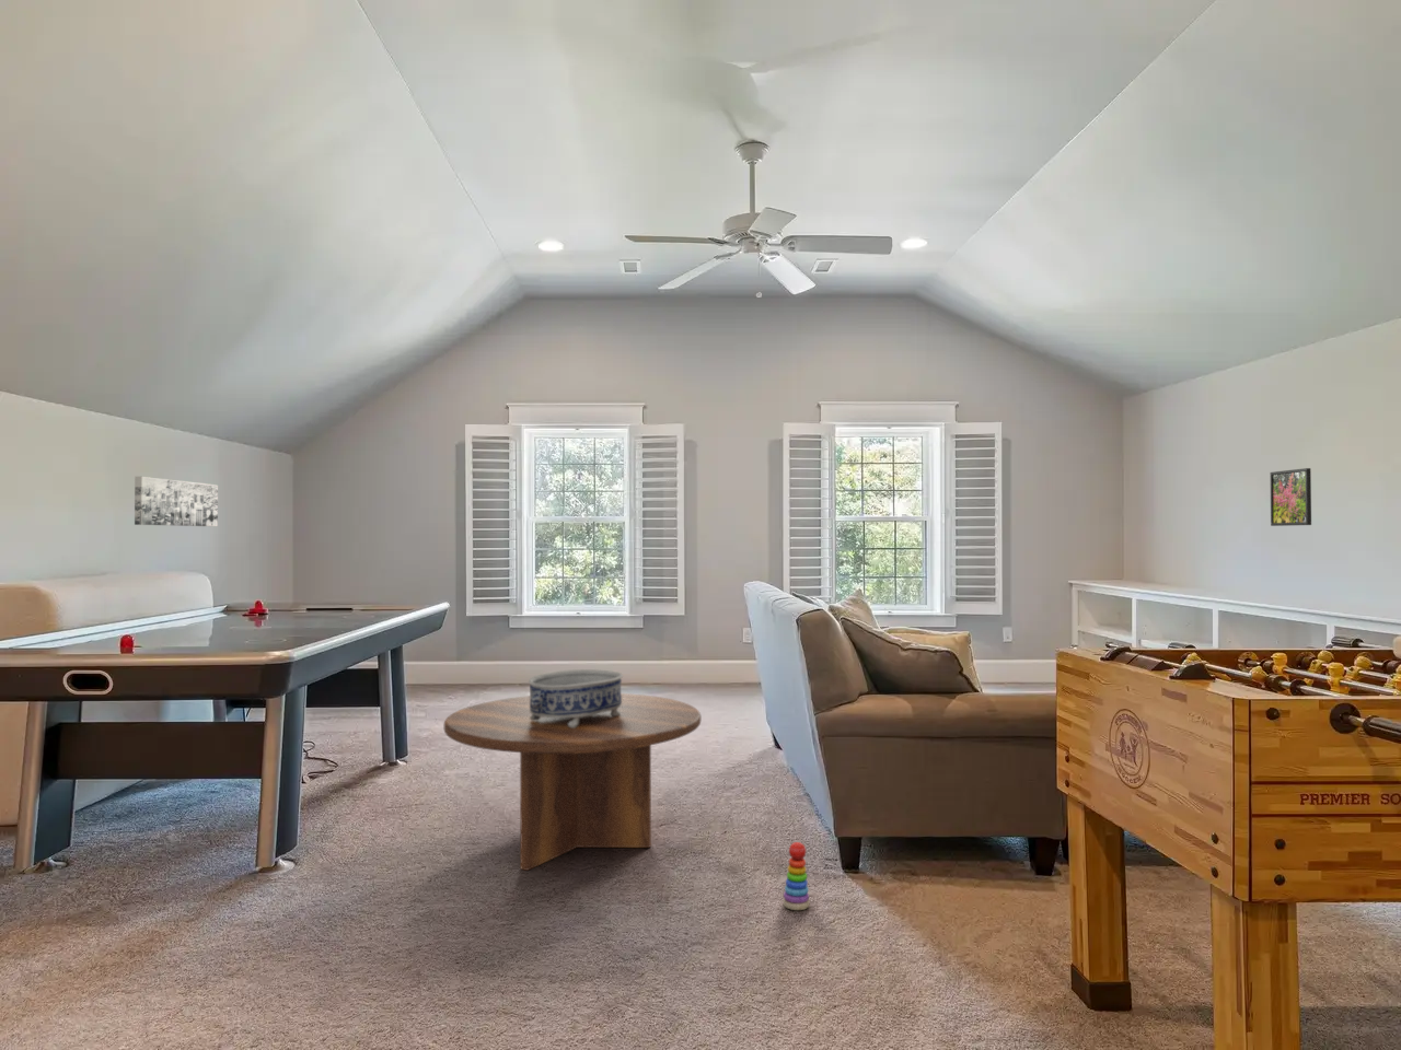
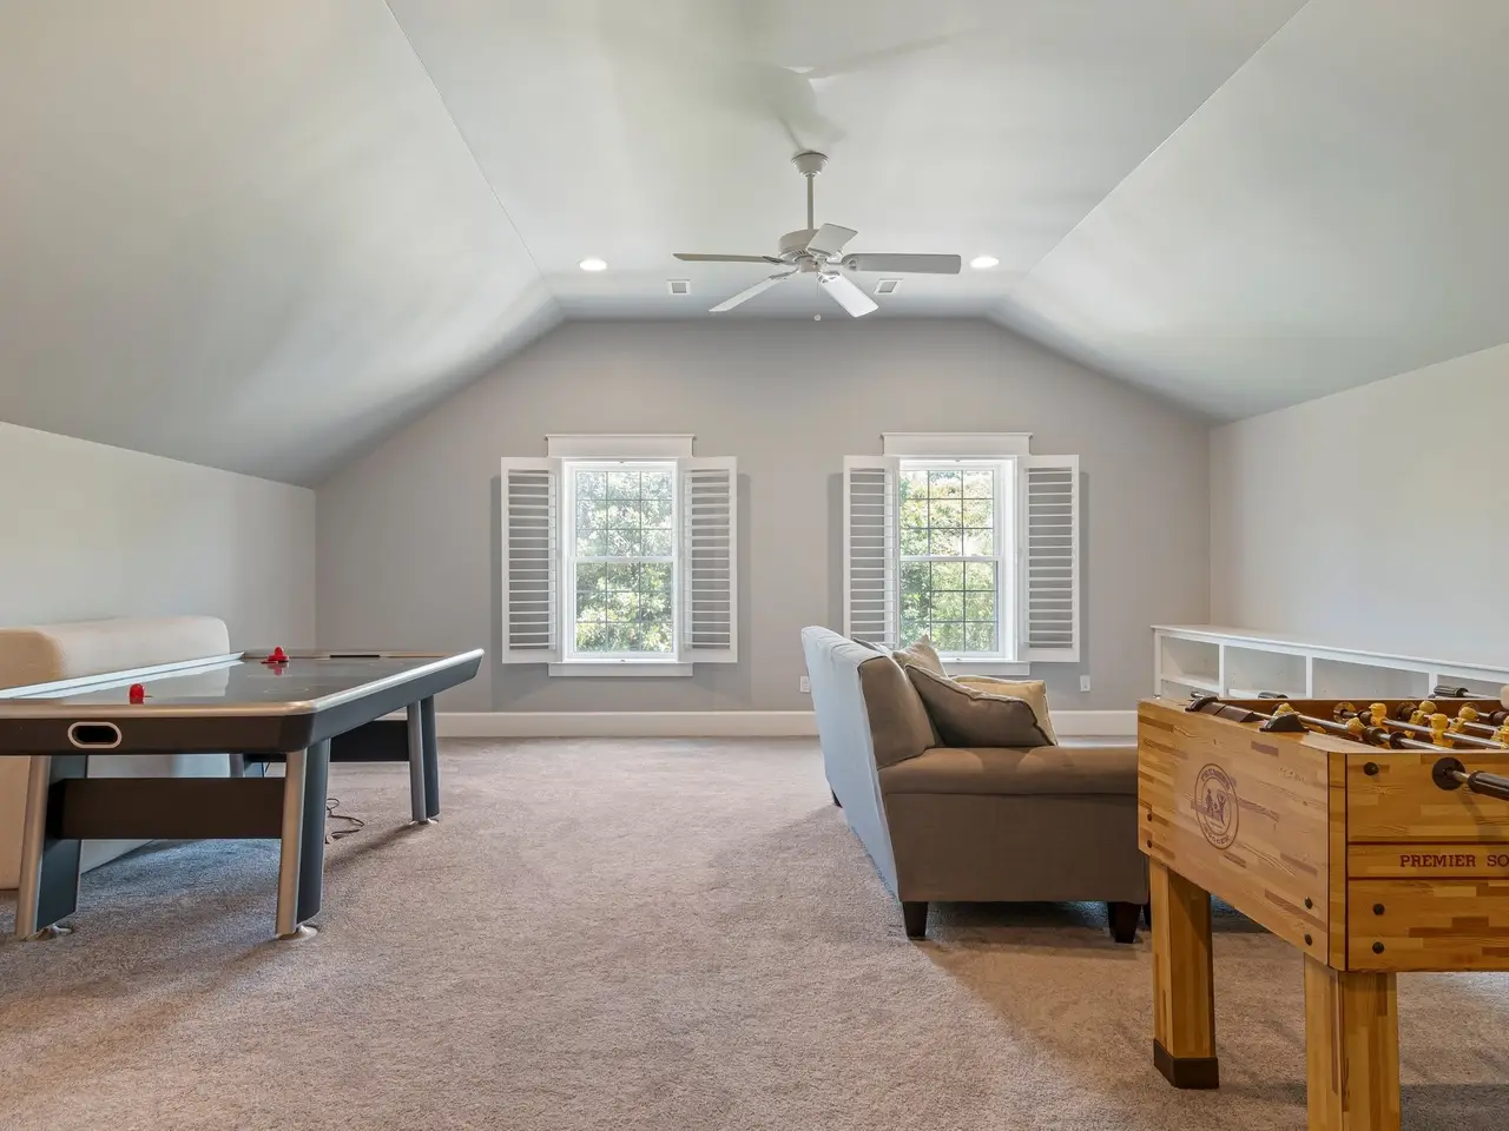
- decorative bowl [527,668,624,728]
- wall art [133,475,218,527]
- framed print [1269,467,1313,527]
- coffee table [443,693,702,871]
- stacking toy [781,842,811,911]
